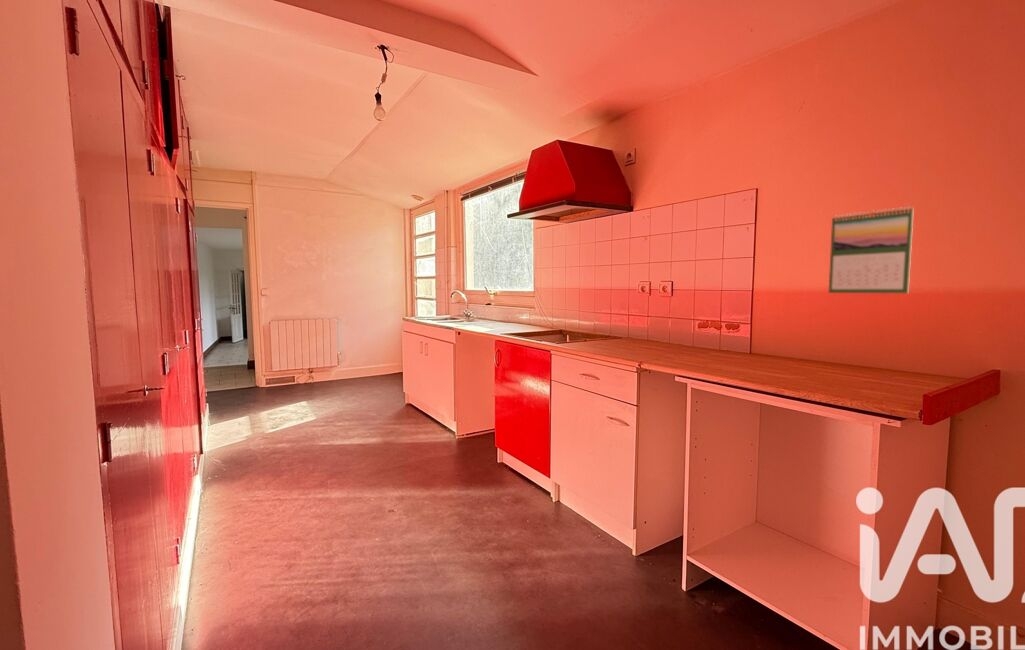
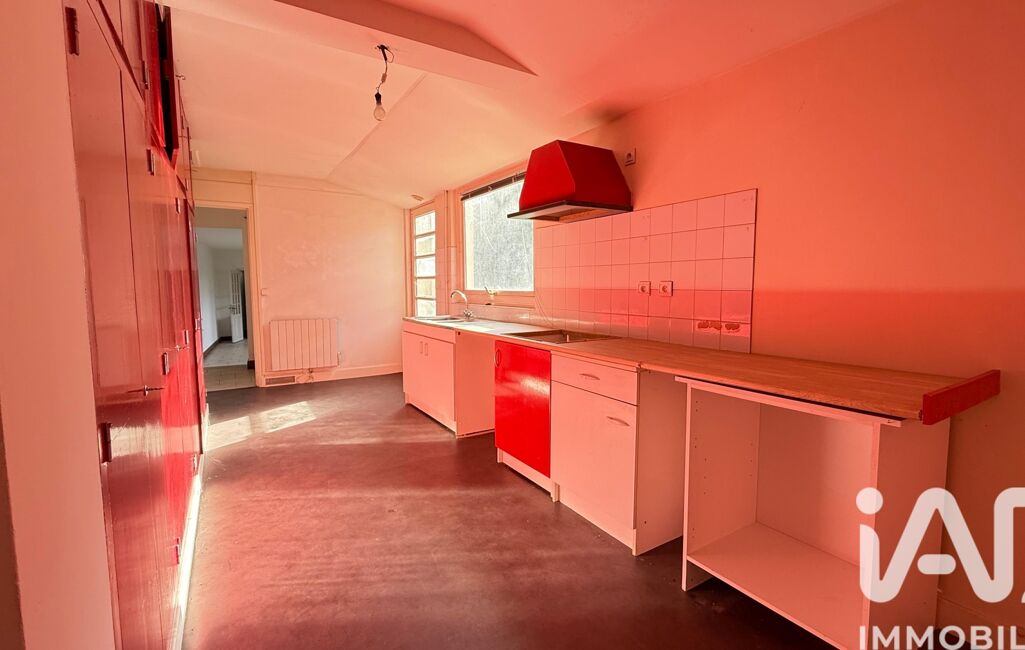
- calendar [828,206,915,294]
